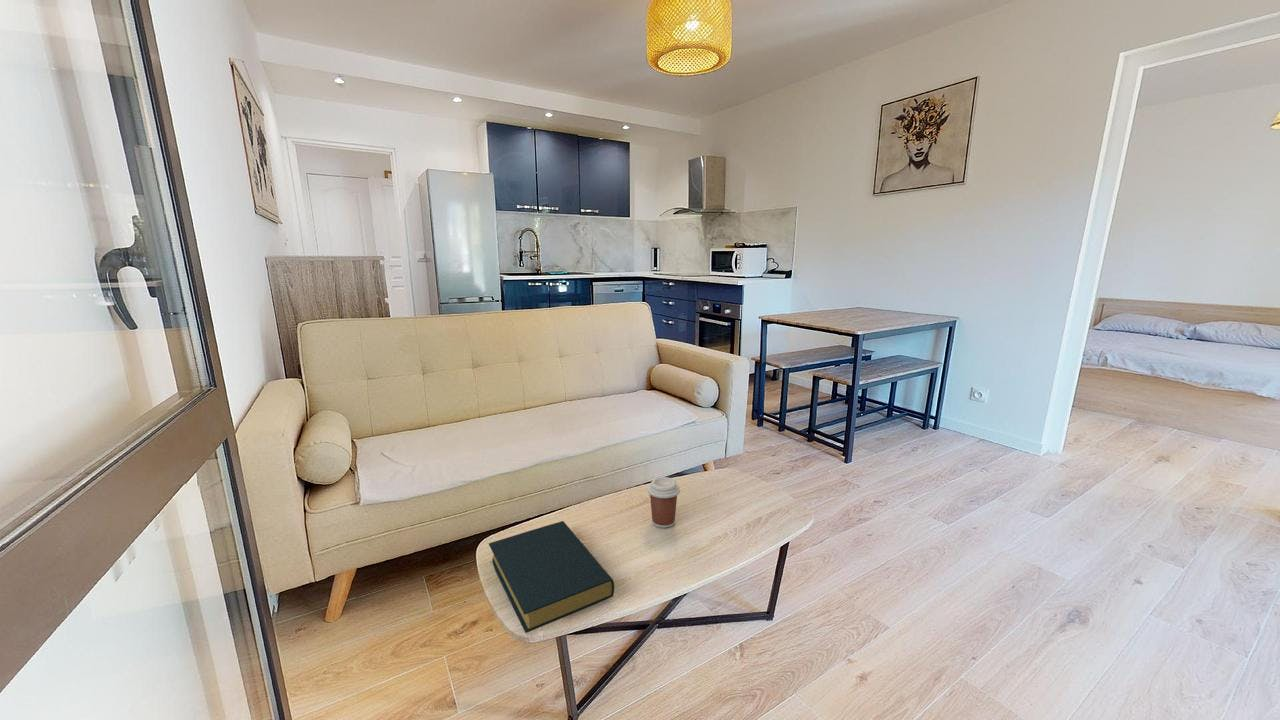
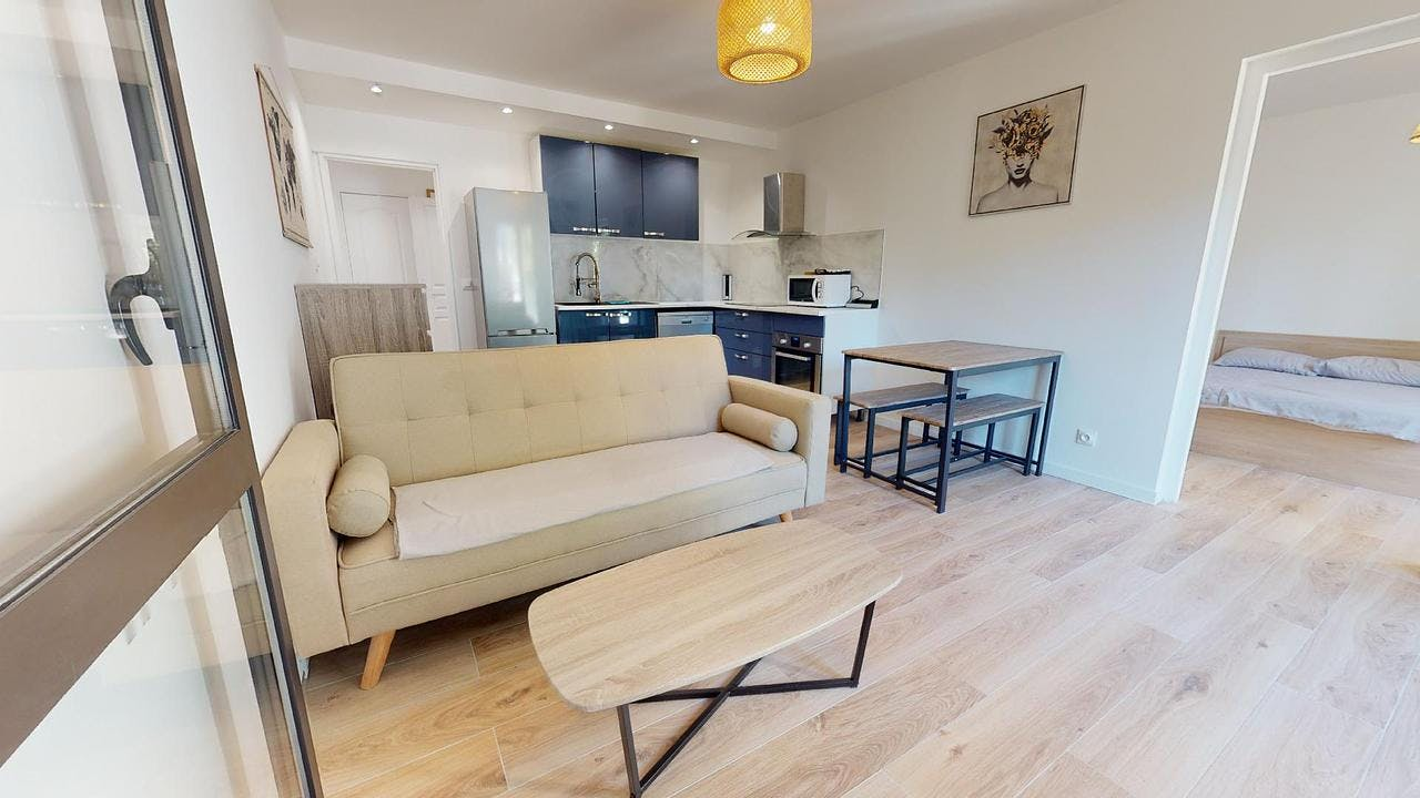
- hardback book [488,520,615,634]
- coffee cup [647,476,681,529]
